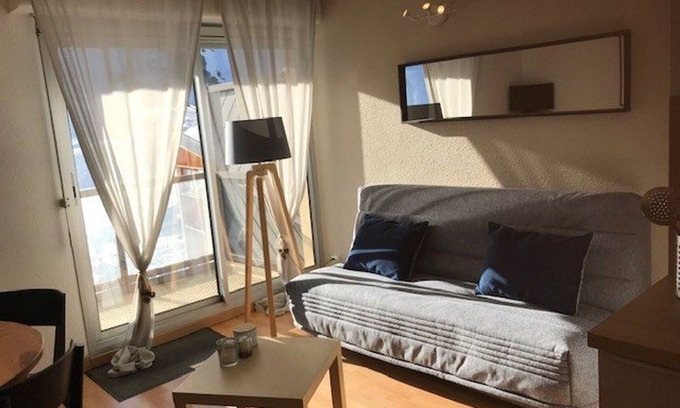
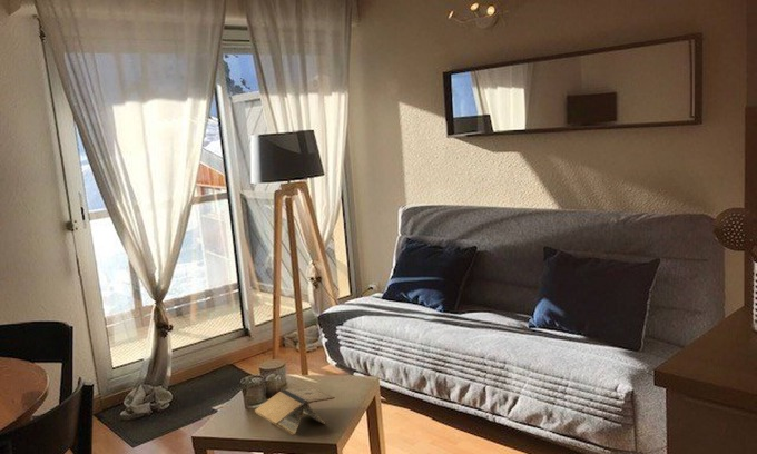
+ book [254,385,336,436]
